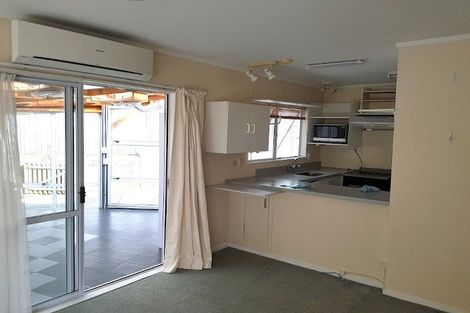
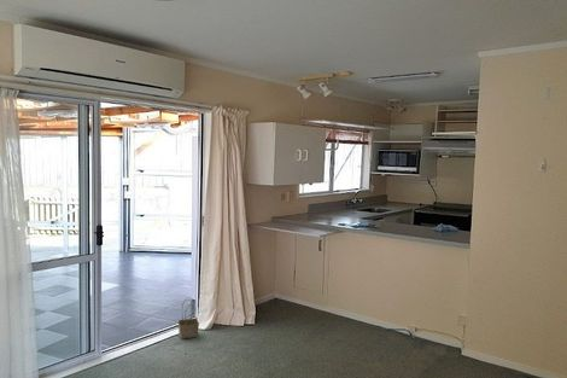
+ basket [177,298,200,339]
